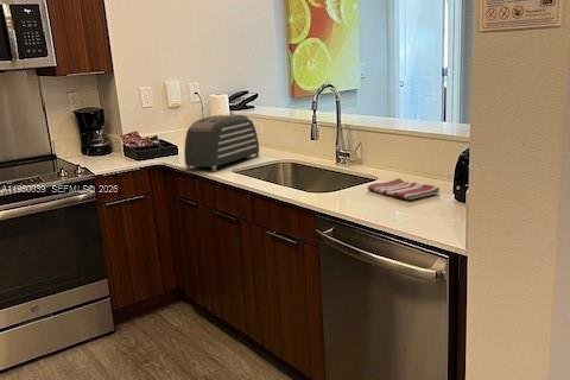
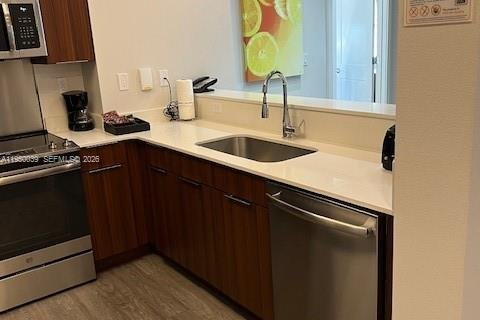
- toaster [183,114,260,172]
- dish towel [367,177,441,201]
